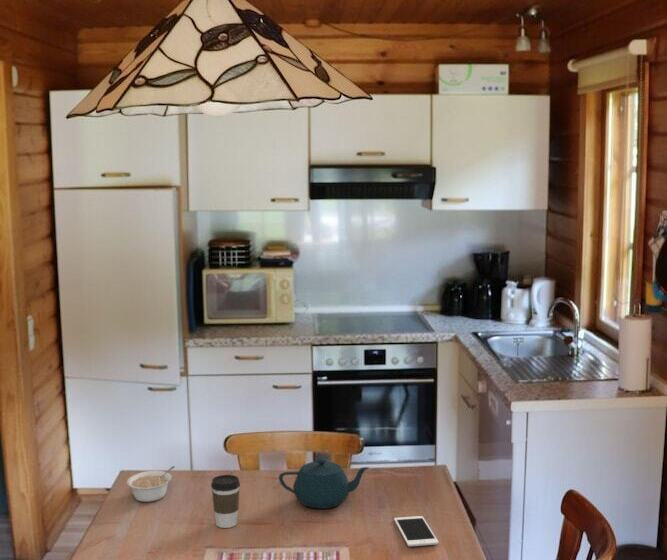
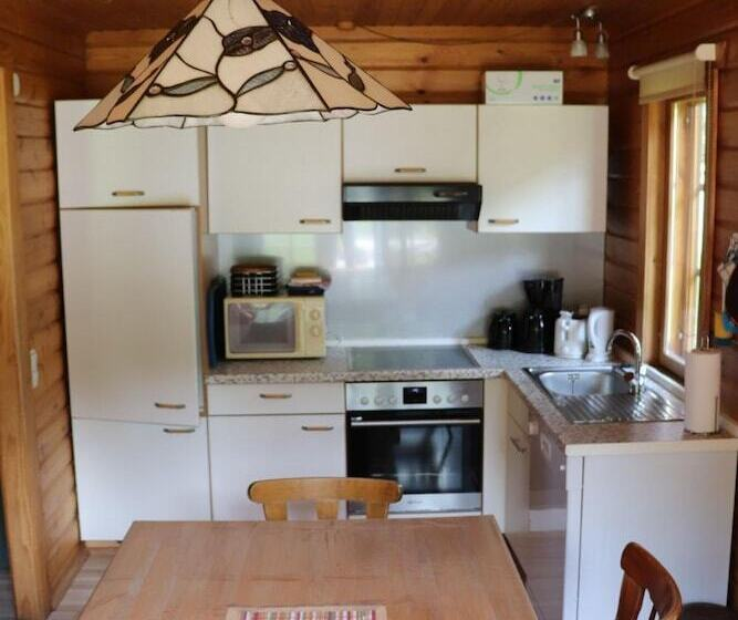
- cell phone [393,515,440,547]
- legume [126,465,176,503]
- coffee cup [210,474,241,529]
- teapot [278,456,371,510]
